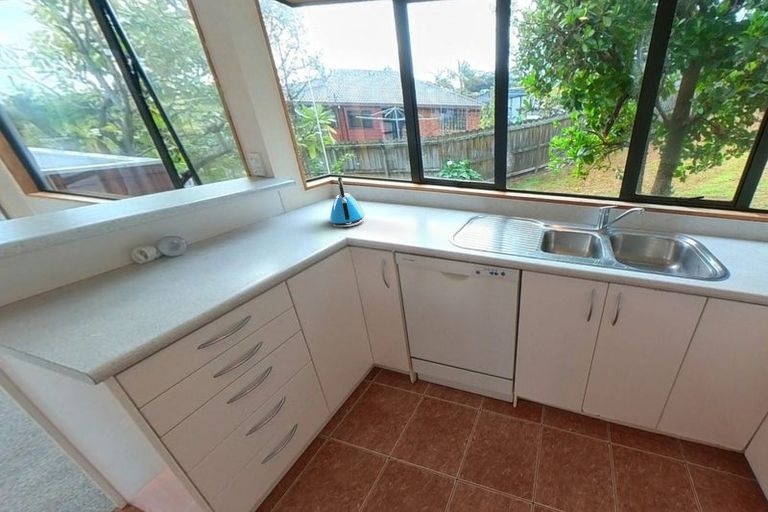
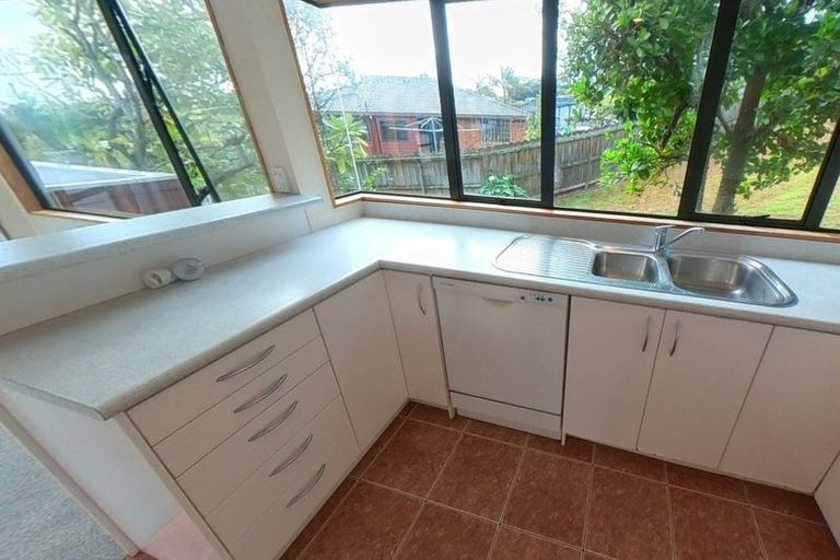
- kettle [329,176,366,228]
